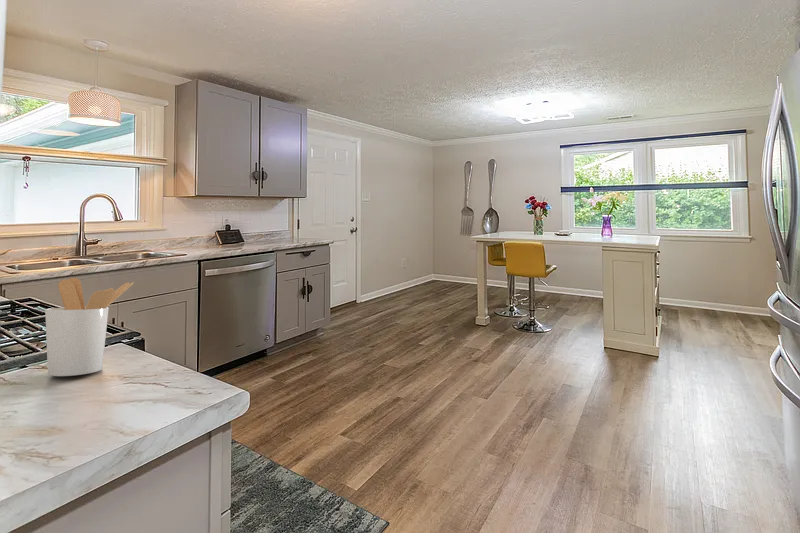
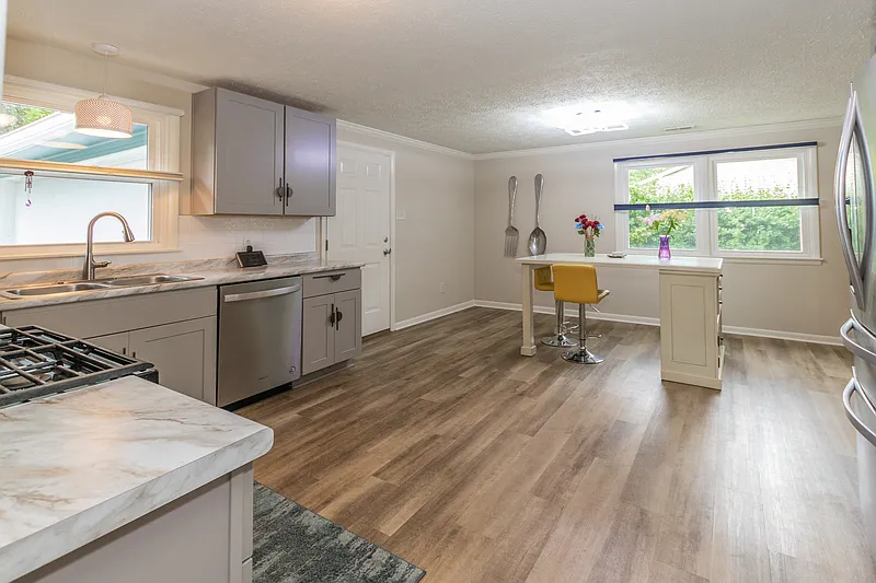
- utensil holder [44,277,134,377]
